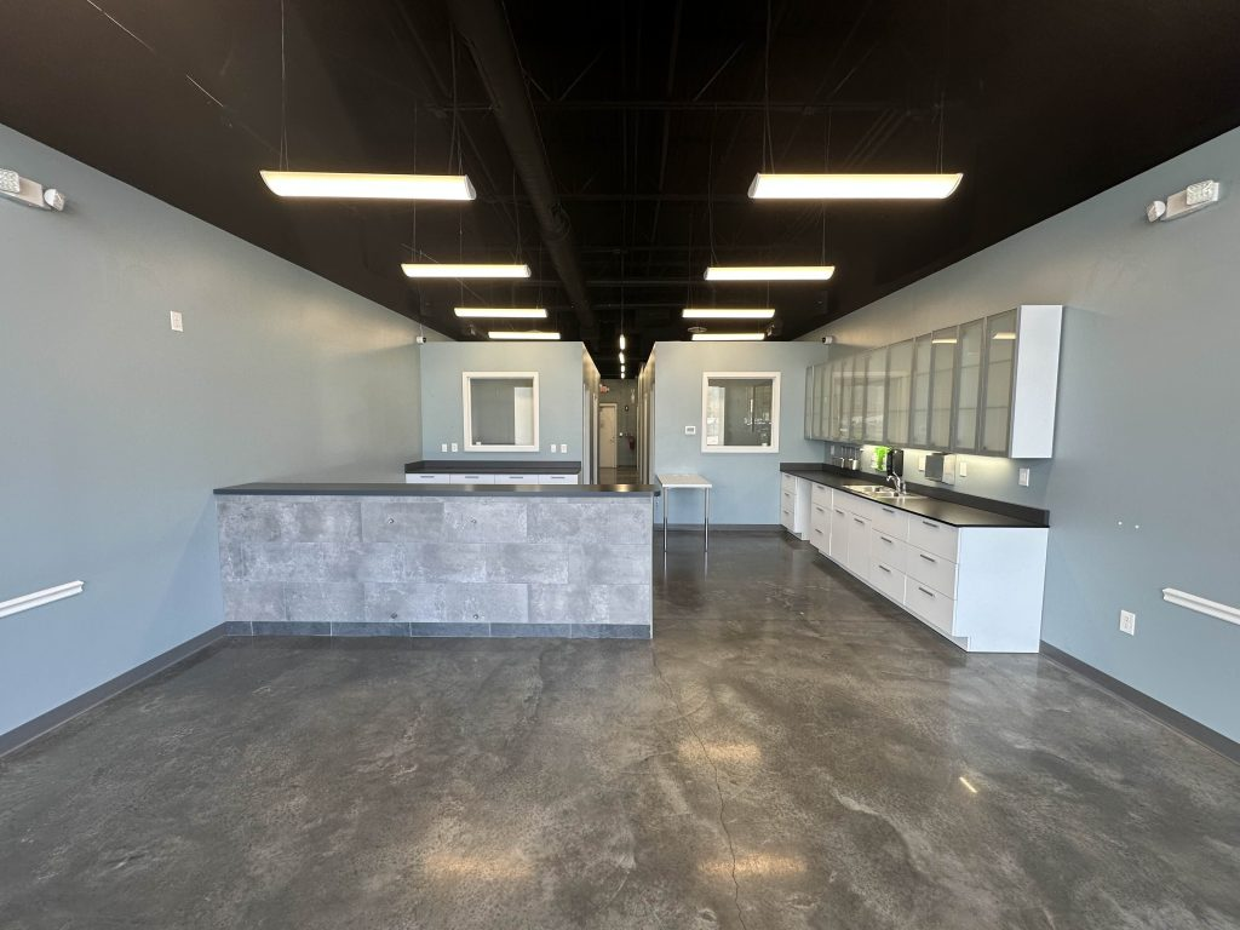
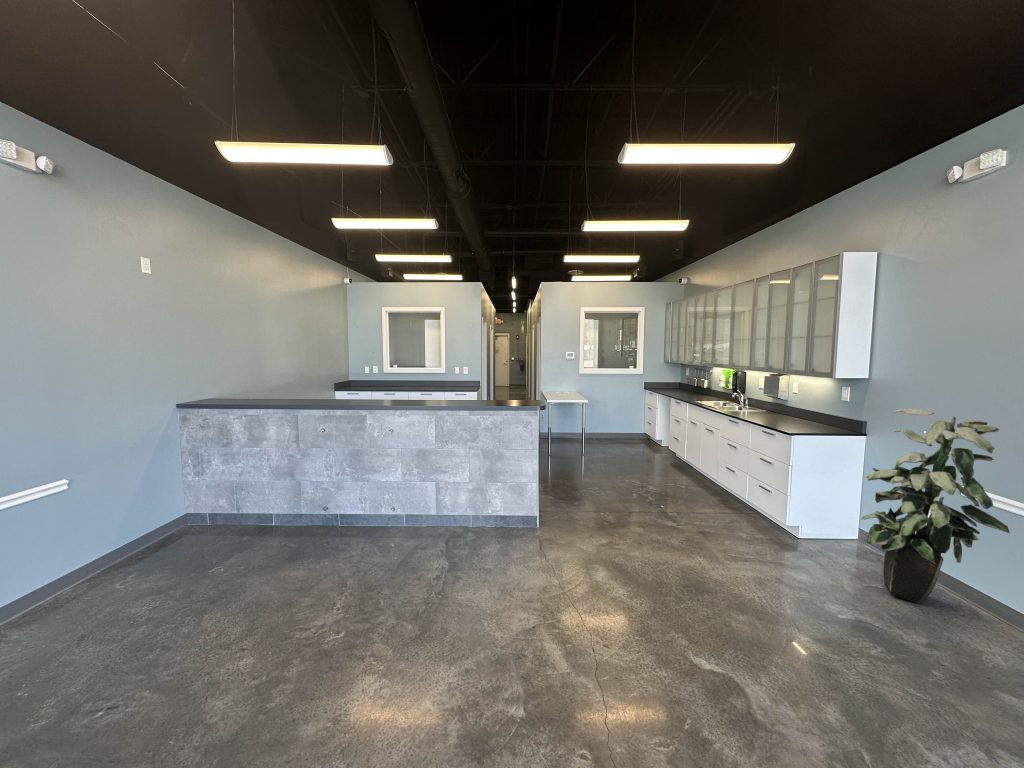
+ indoor plant [860,407,1011,605]
